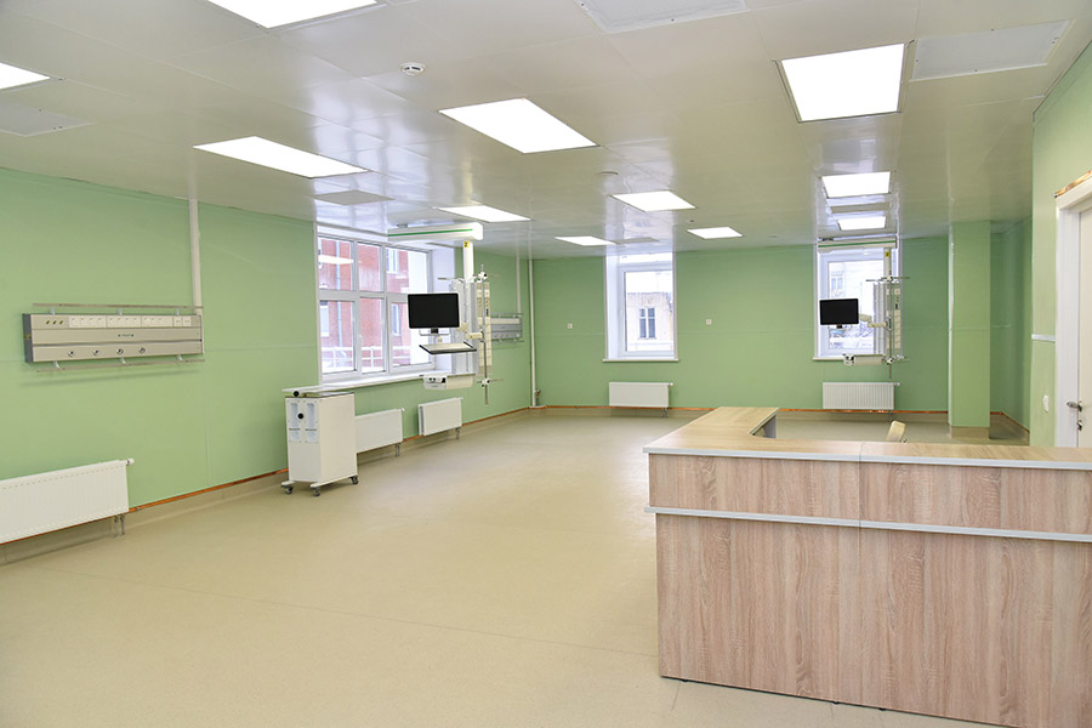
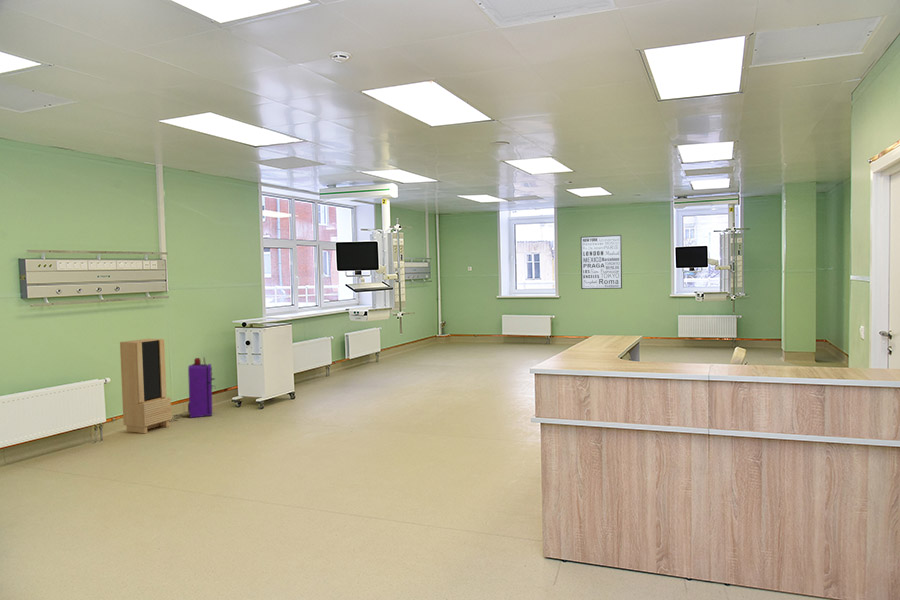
+ wall art [580,234,623,290]
+ air purifier [169,356,216,423]
+ storage cabinet [119,338,173,434]
